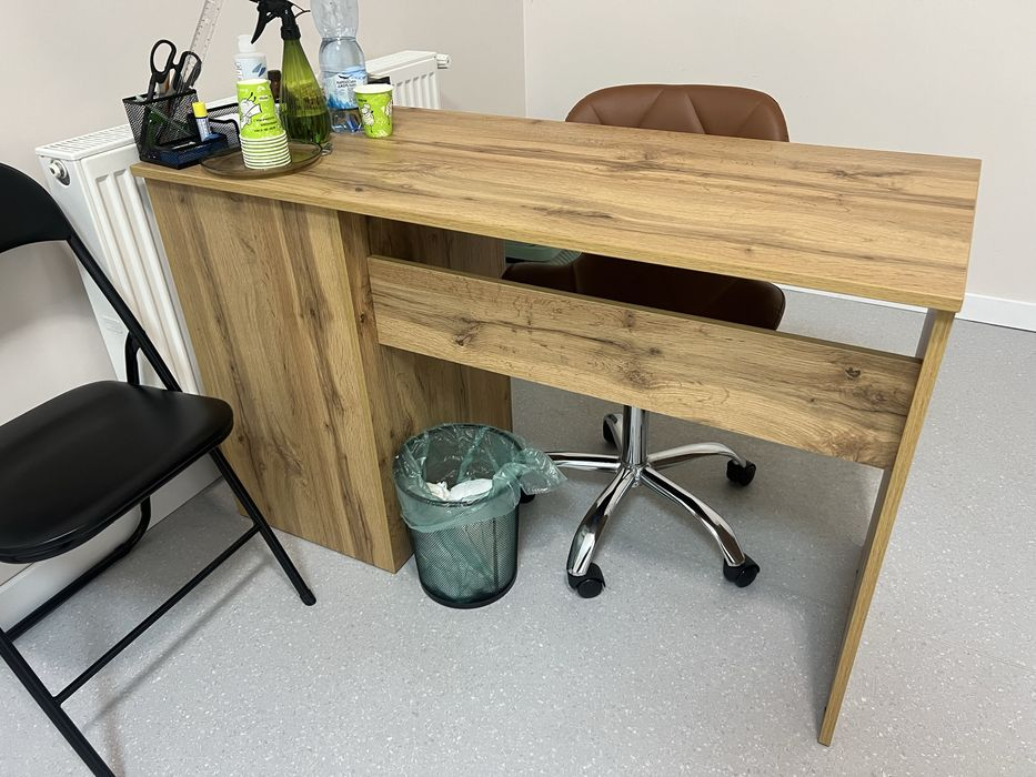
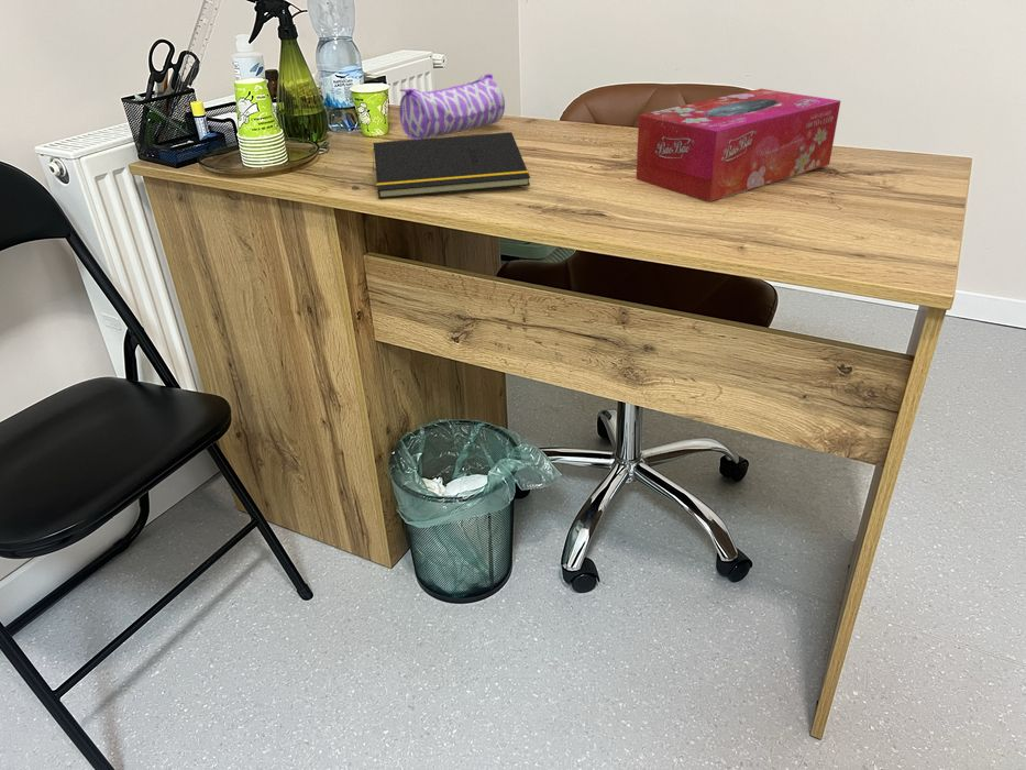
+ tissue box [635,88,842,202]
+ pencil case [398,73,506,140]
+ notepad [372,131,531,200]
